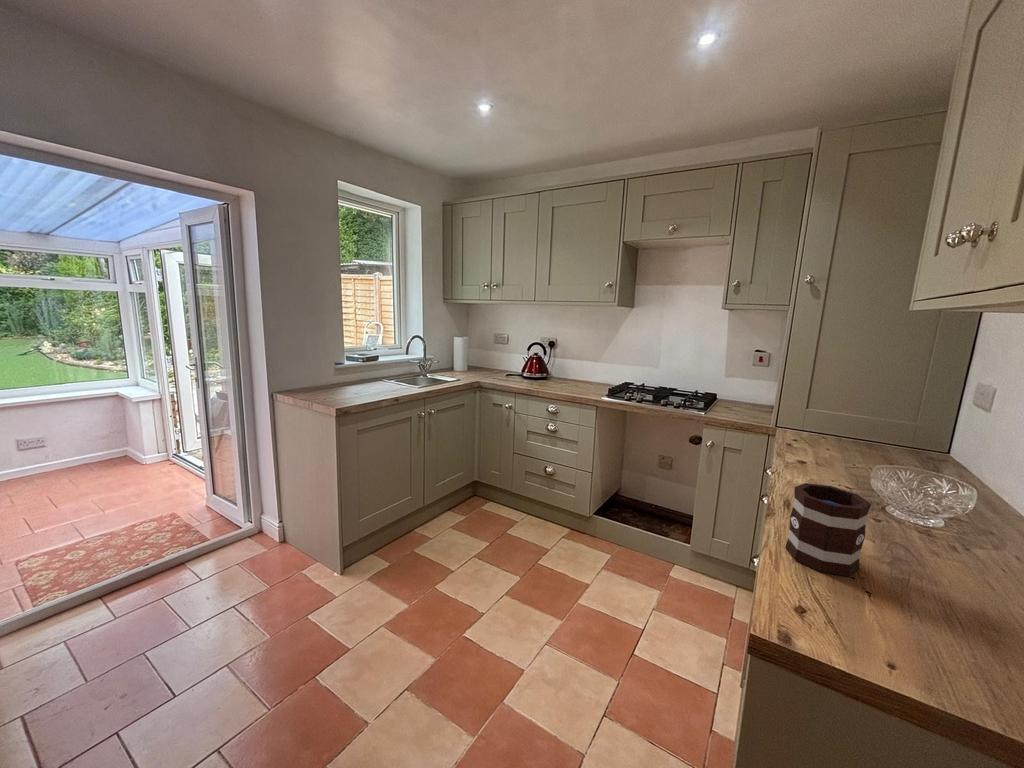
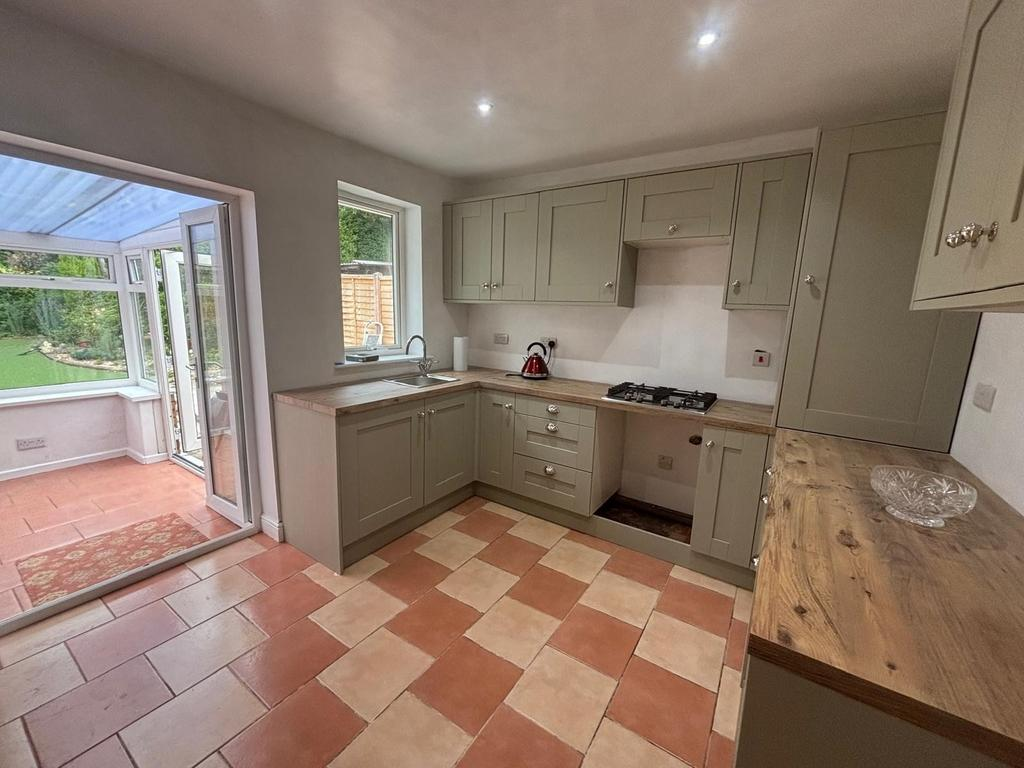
- mug [784,482,872,577]
